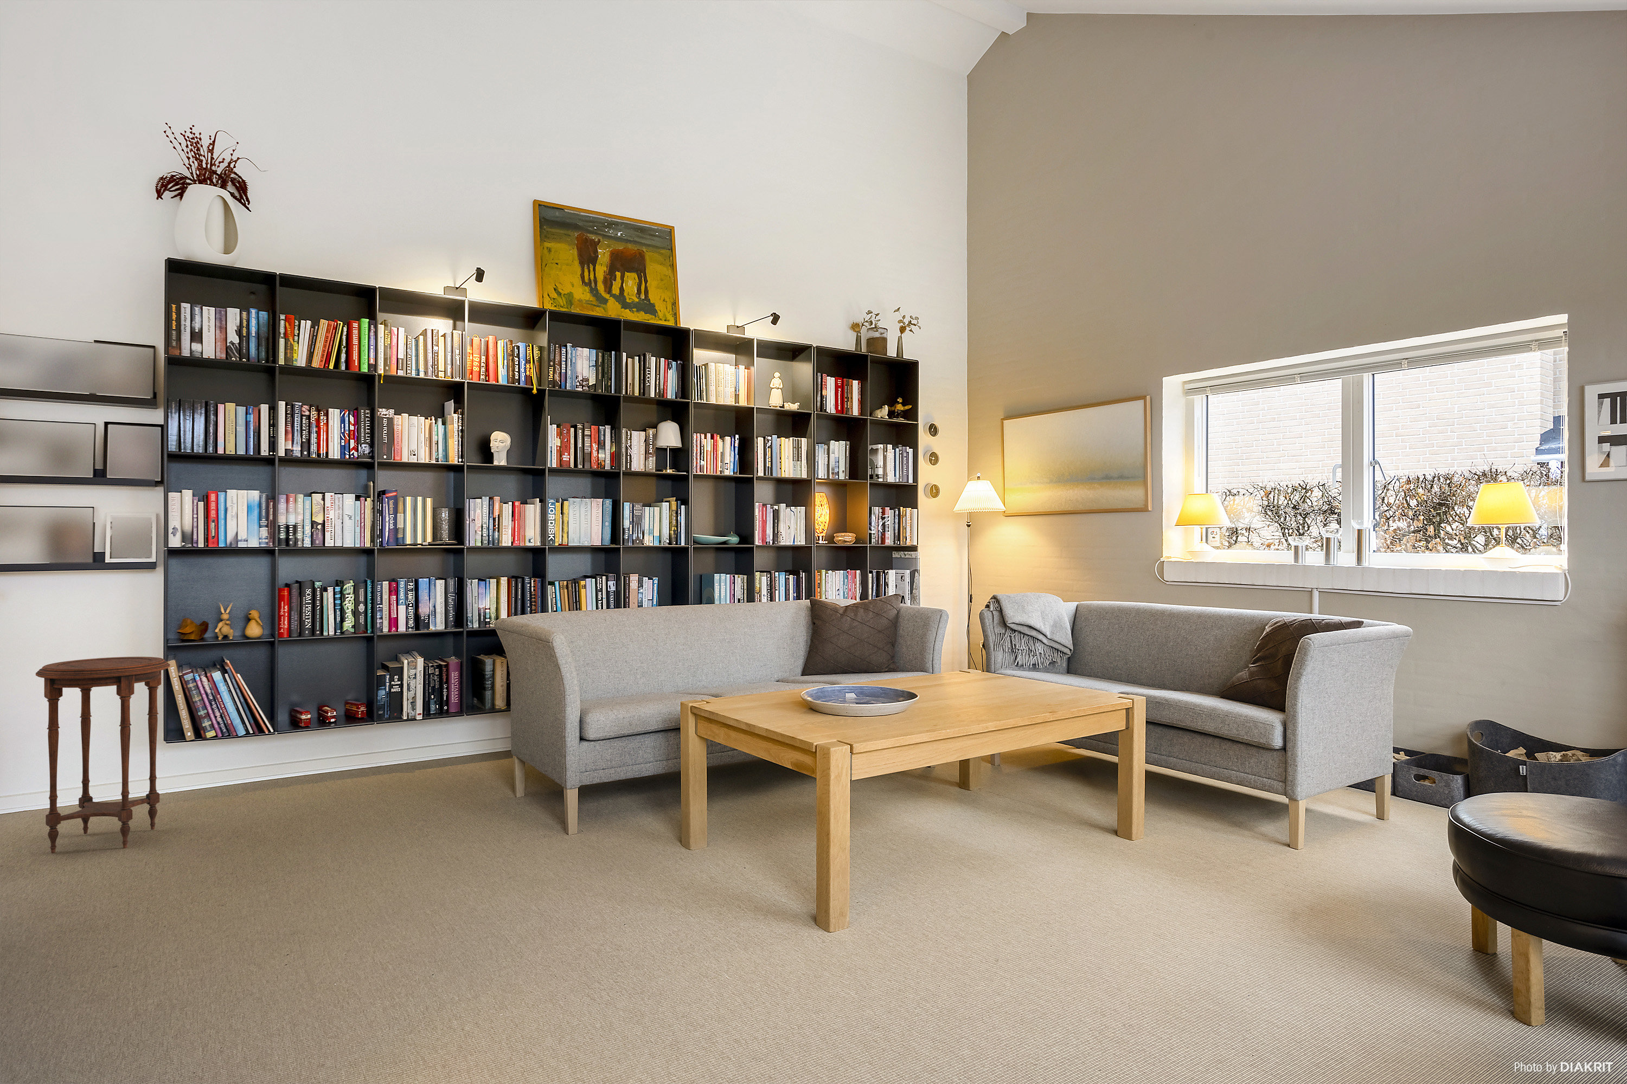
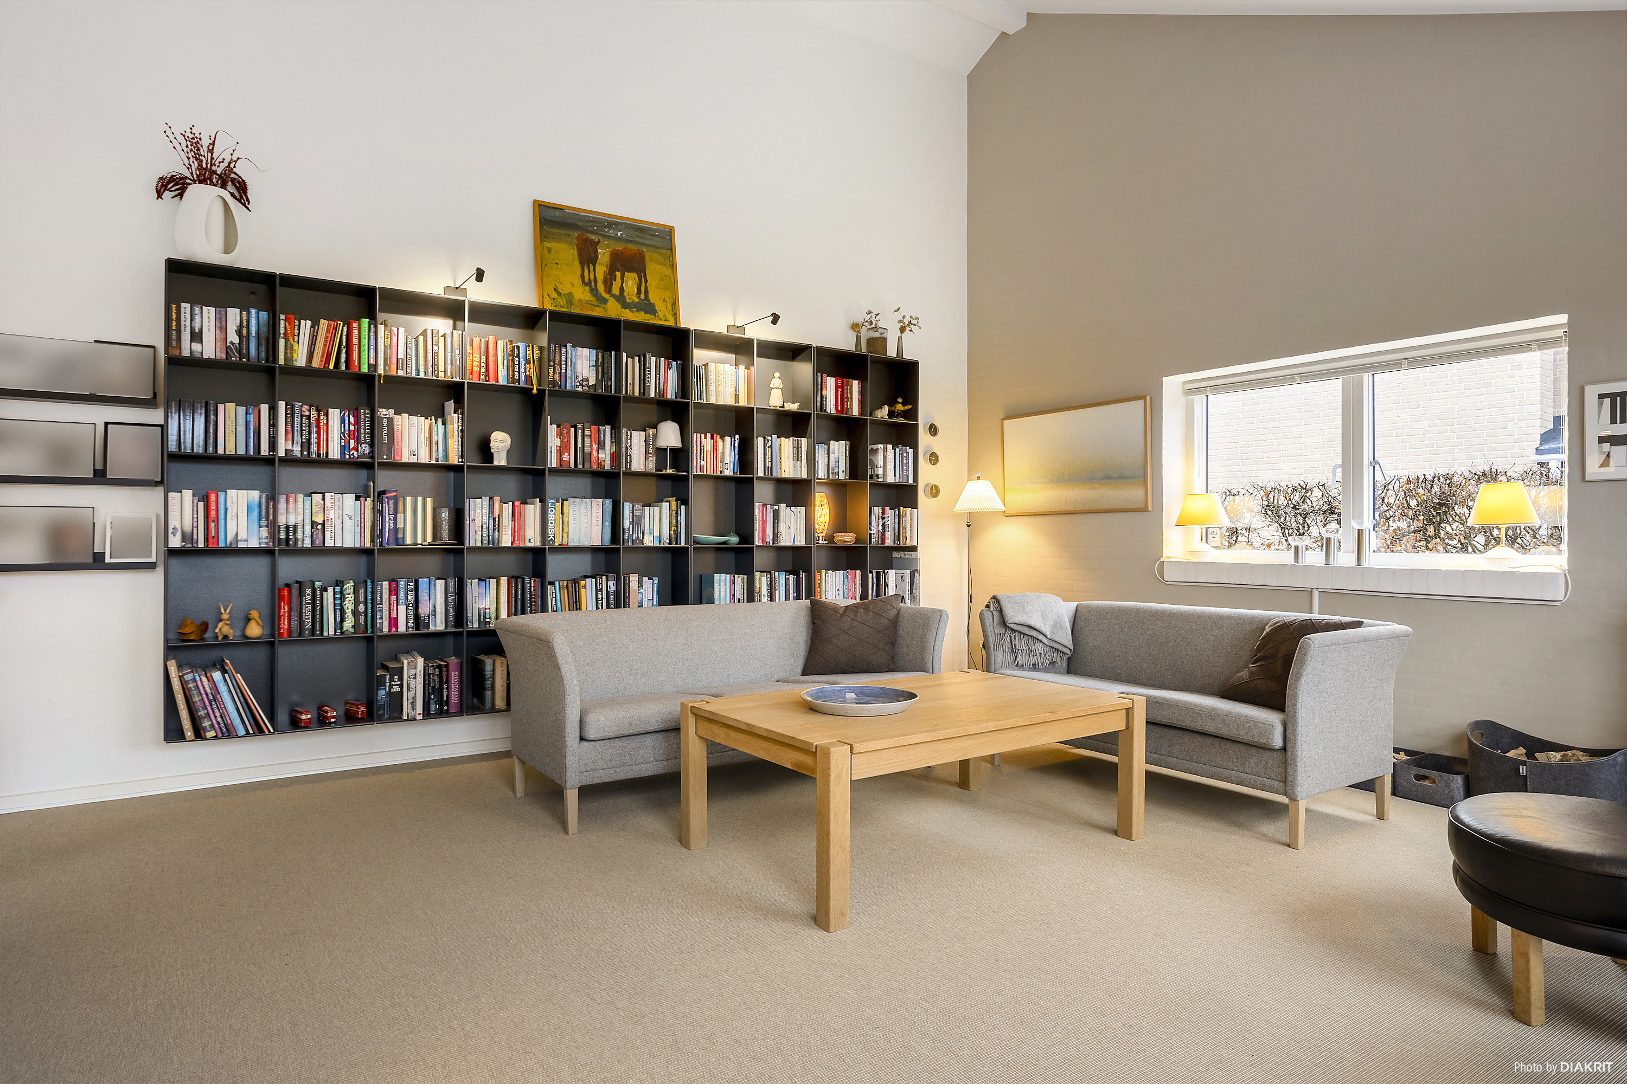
- side table [35,657,171,854]
